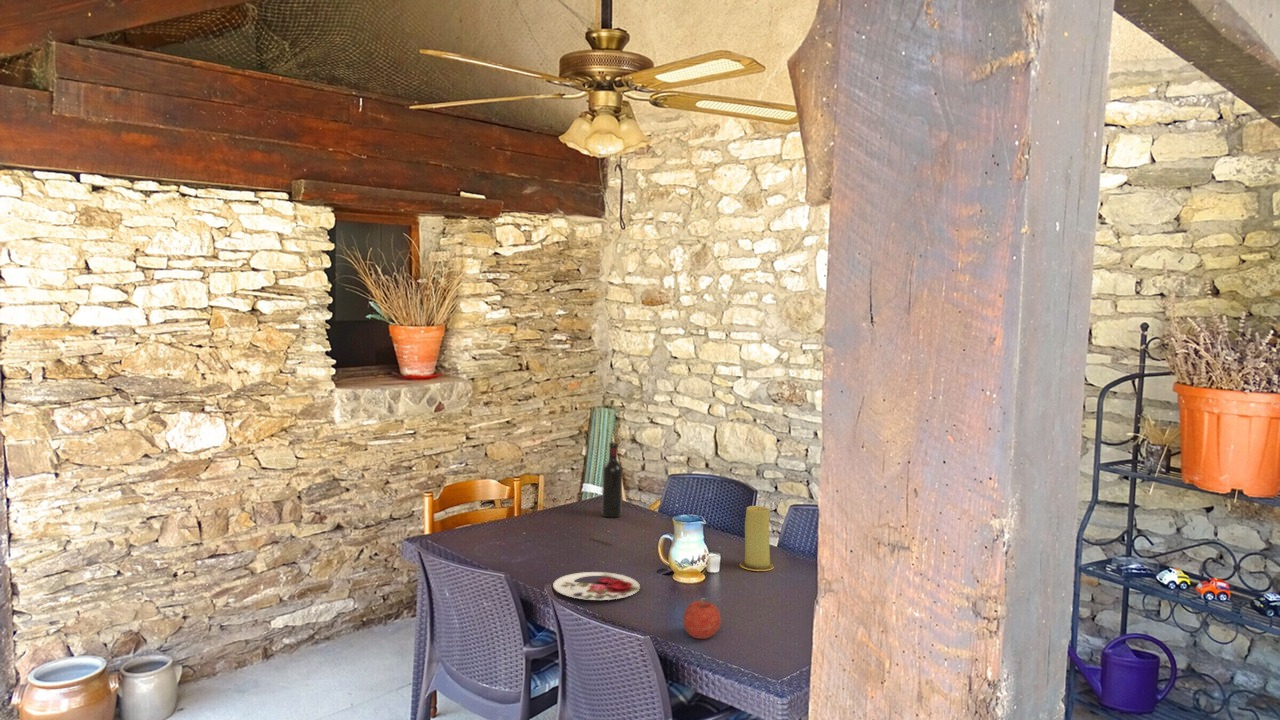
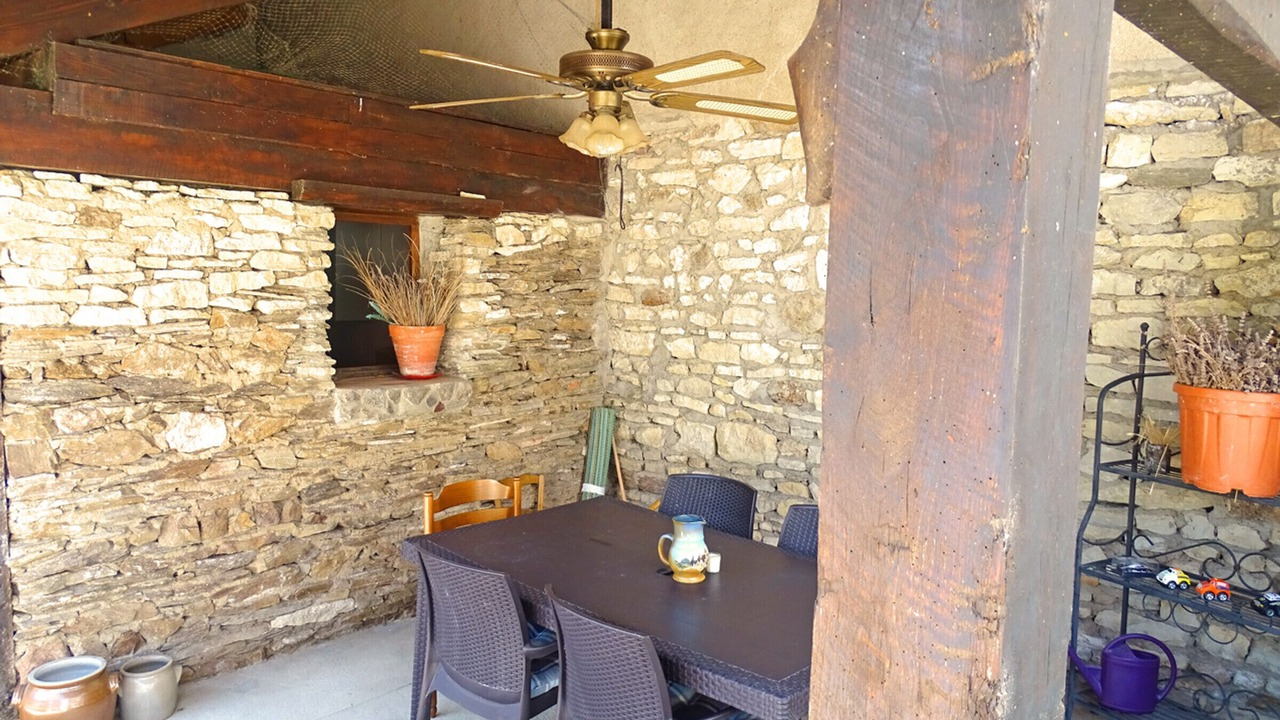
- fruit [682,597,722,640]
- candle [739,505,775,572]
- plate [552,571,641,601]
- wine bottle [601,441,624,518]
